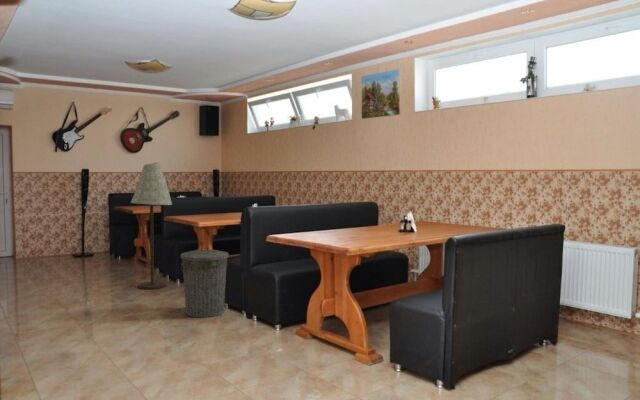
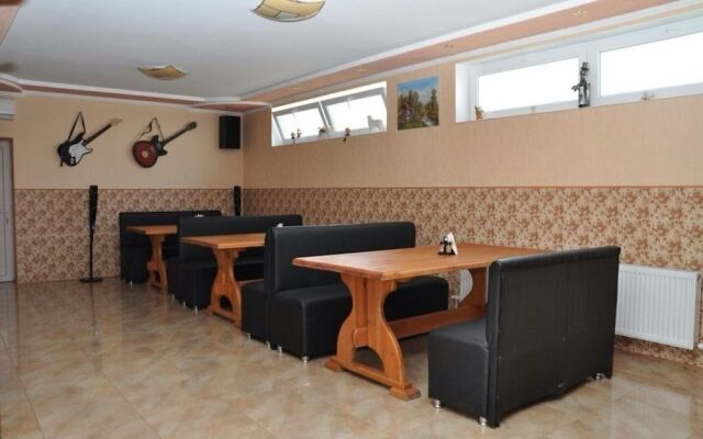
- floor lamp [130,162,173,290]
- trash can [180,246,229,318]
